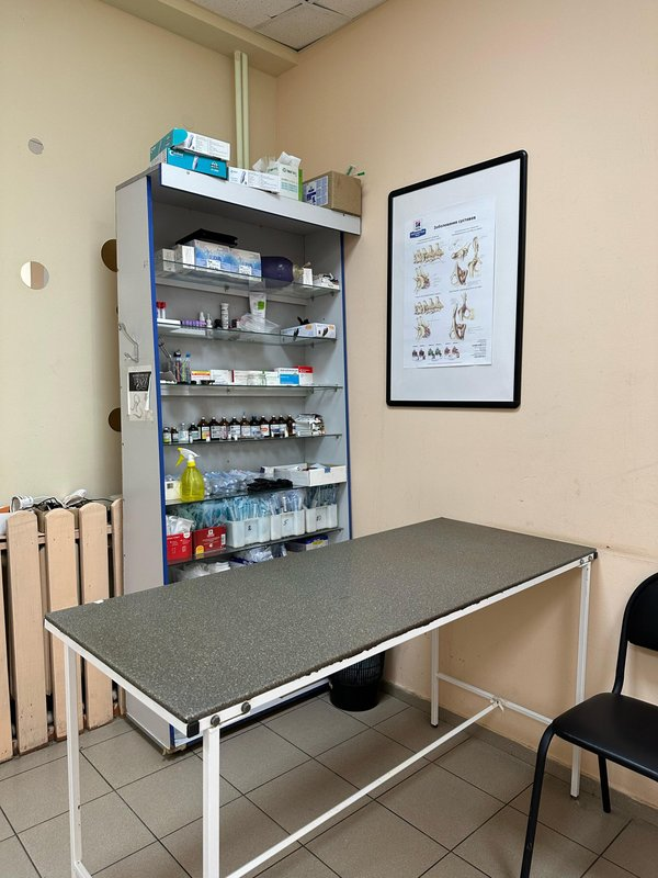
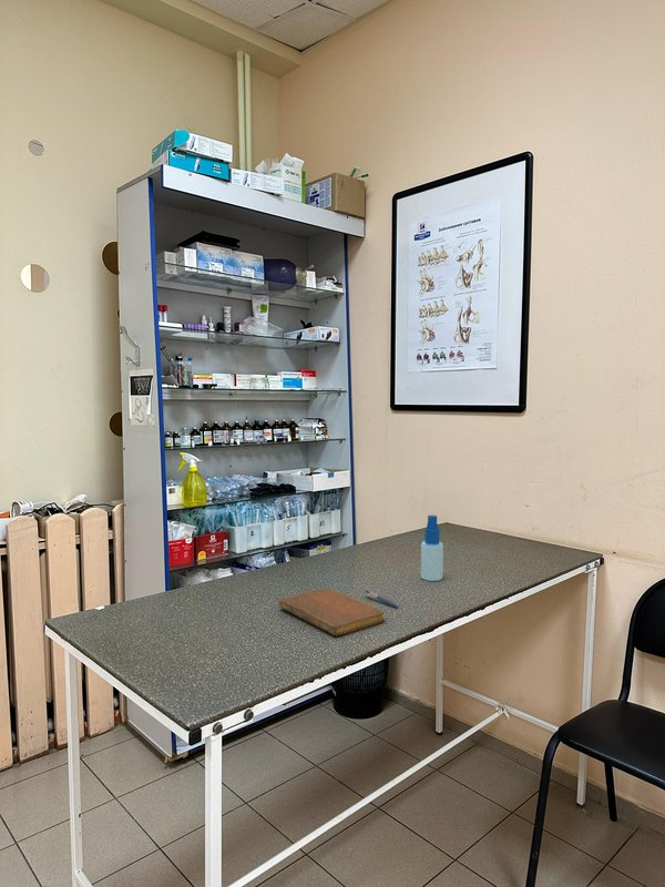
+ notebook [278,587,386,638]
+ spray bottle [420,514,444,582]
+ pen [364,589,400,609]
